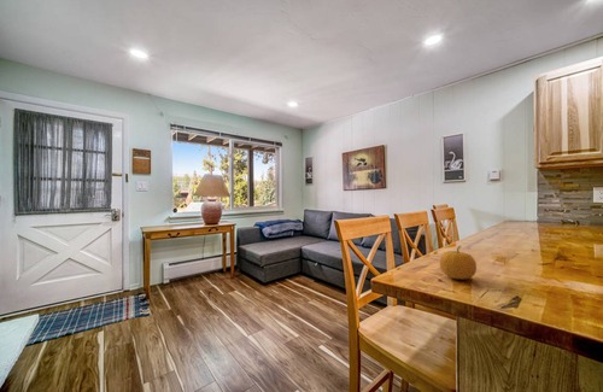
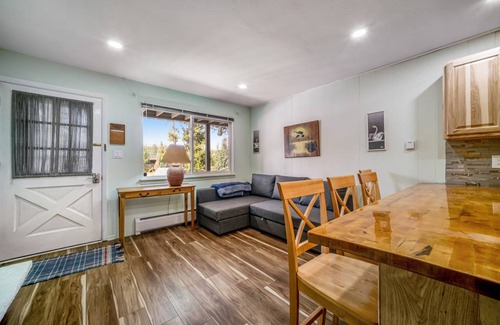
- fruit [439,245,478,280]
